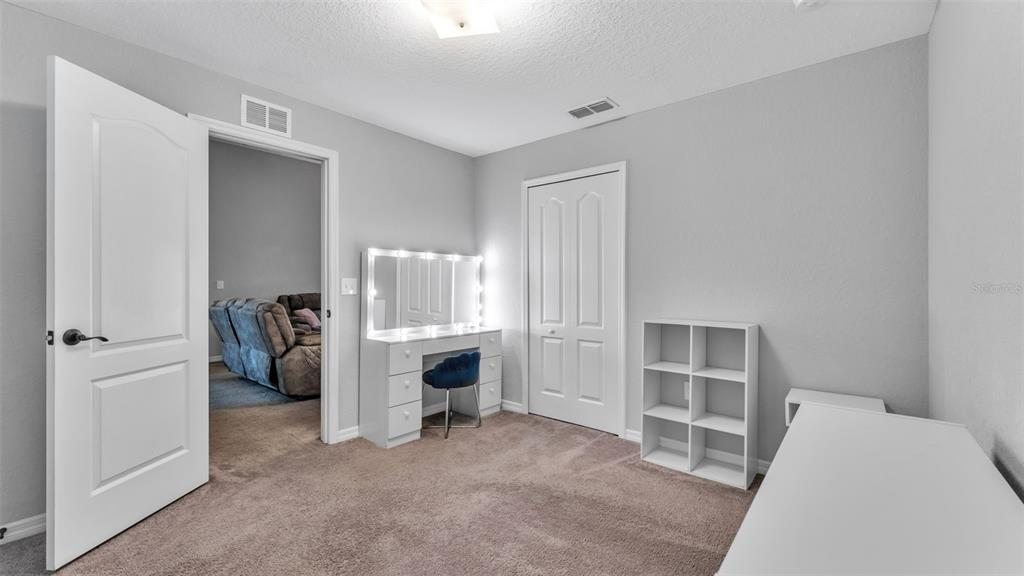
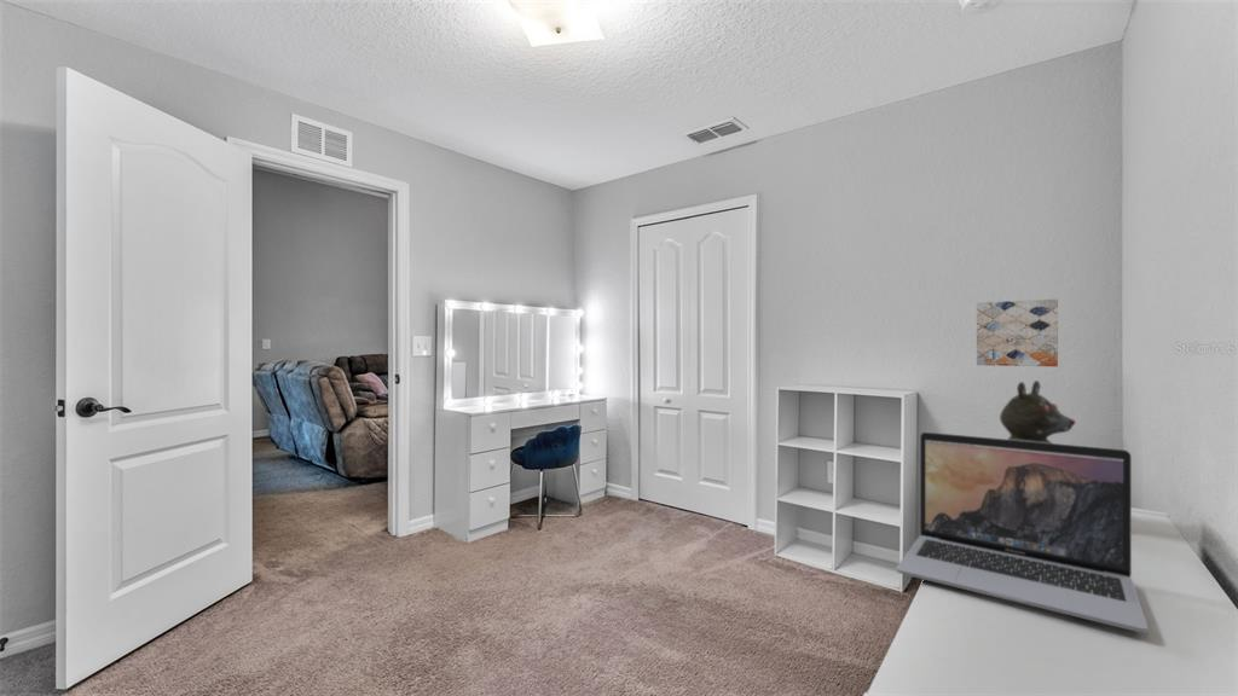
+ laptop [895,431,1150,634]
+ teddy bear [999,379,1077,443]
+ wall art [976,298,1059,367]
